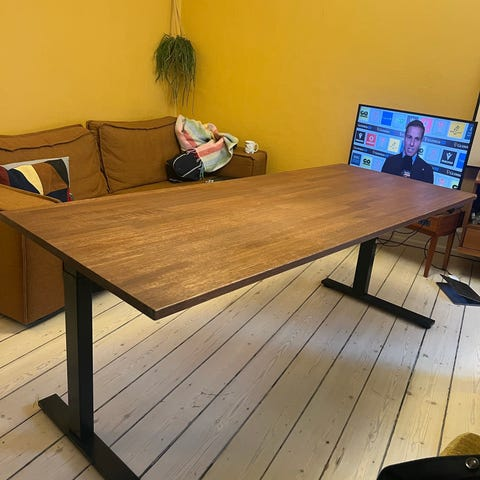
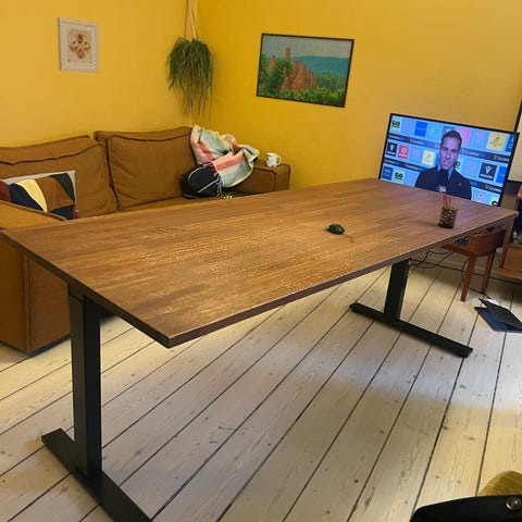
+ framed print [57,16,100,74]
+ pen holder [437,192,463,229]
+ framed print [254,32,356,109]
+ mouse [326,223,355,244]
